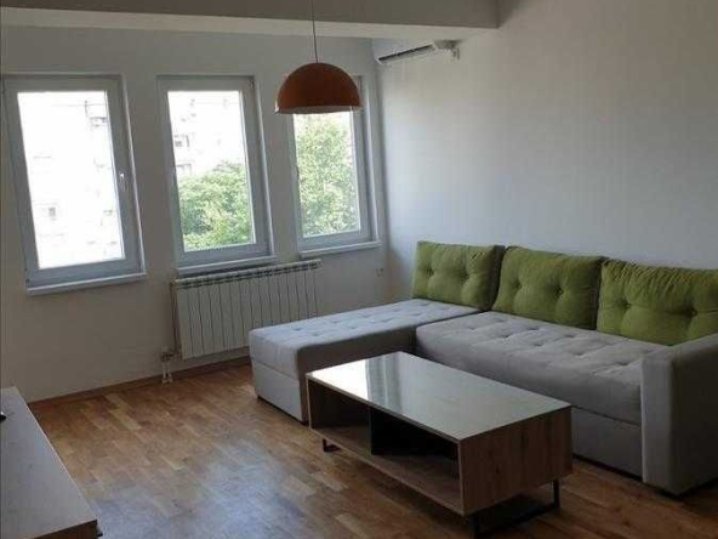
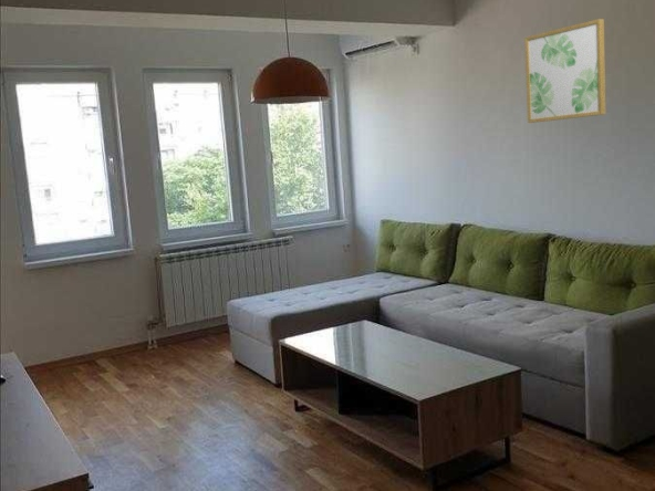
+ wall art [524,18,606,124]
